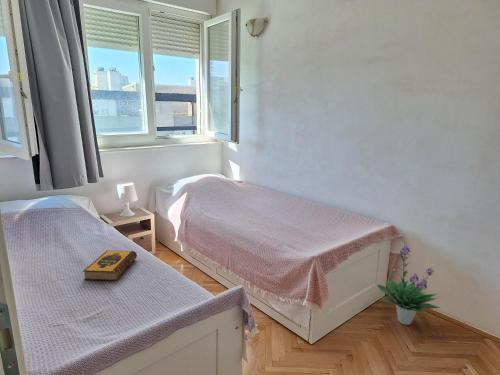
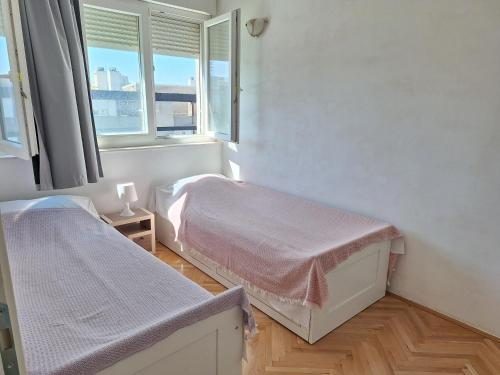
- hardback book [82,249,138,282]
- potted plant [376,243,442,326]
